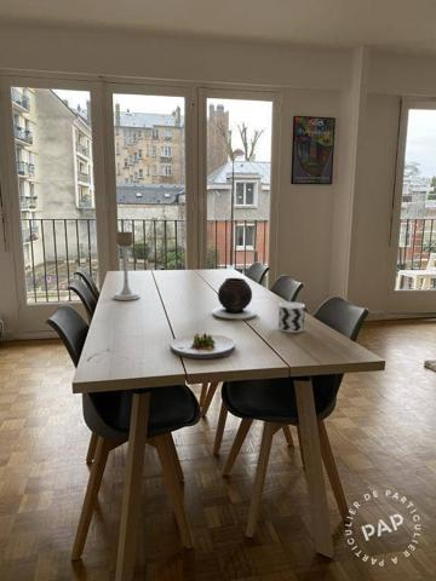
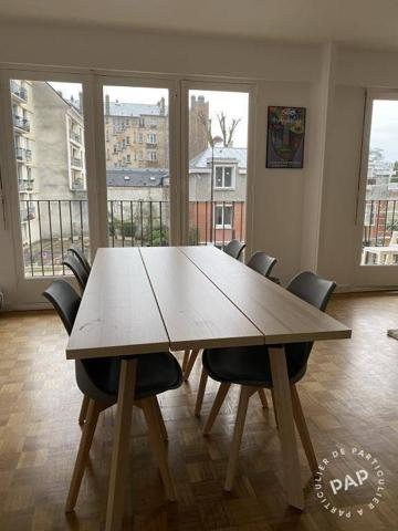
- candle holder [111,230,142,301]
- cup [277,301,306,334]
- salad plate [170,332,236,359]
- vase [211,277,258,322]
